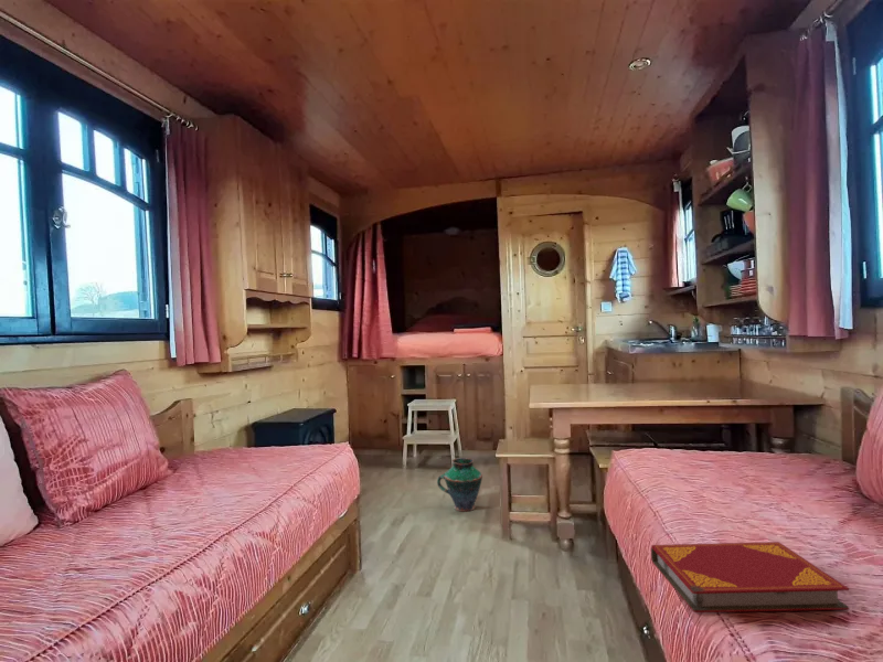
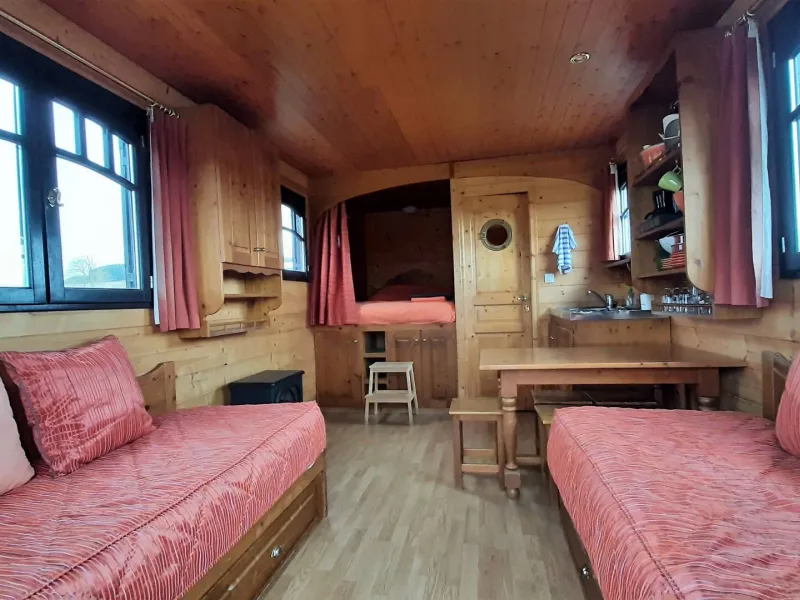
- vase [436,457,483,513]
- hardback book [650,541,851,613]
